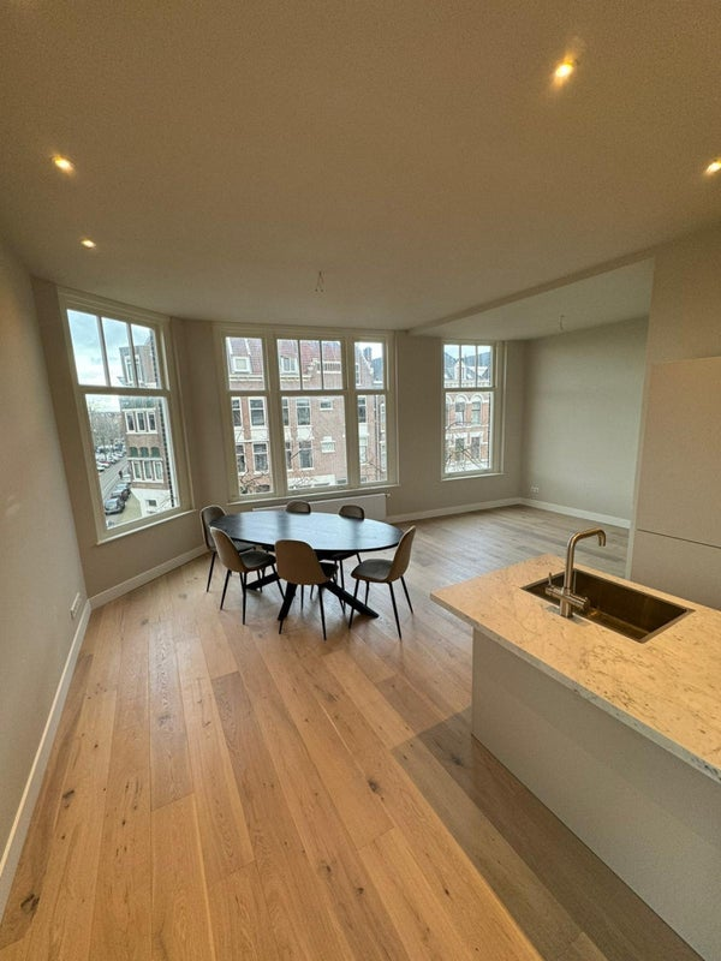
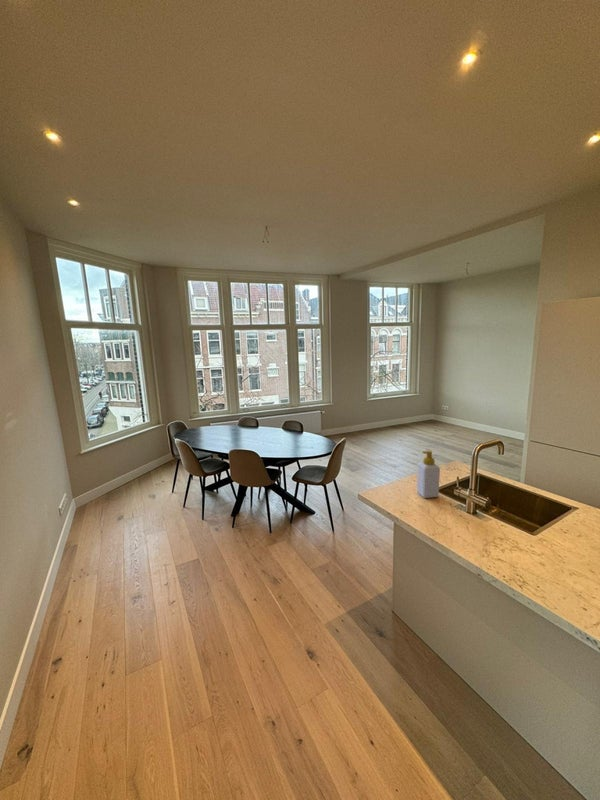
+ soap bottle [416,449,441,499]
